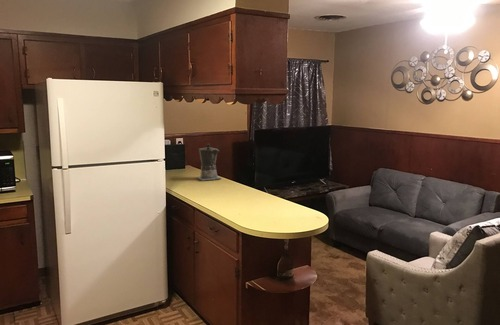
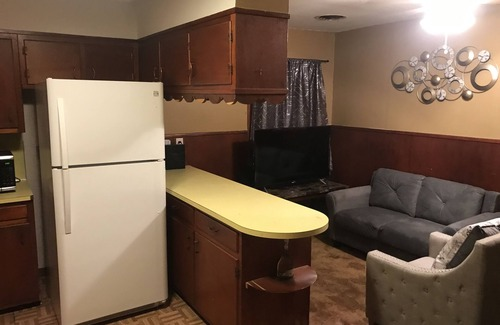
- coffee maker [196,143,222,182]
